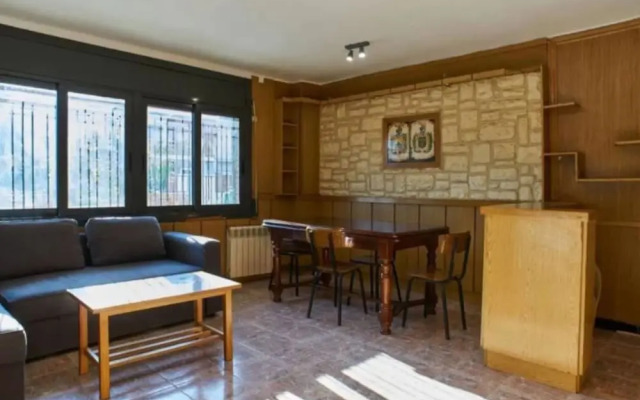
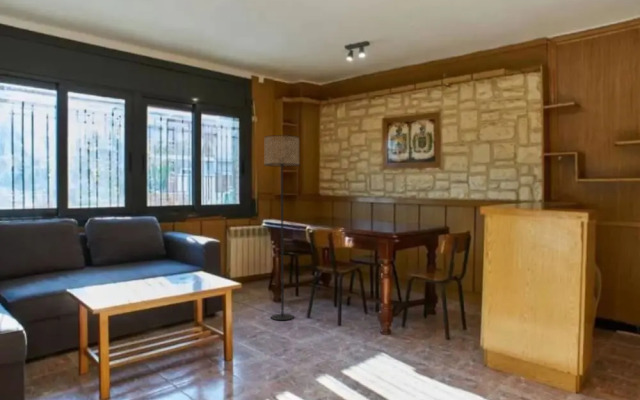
+ floor lamp [263,134,300,321]
